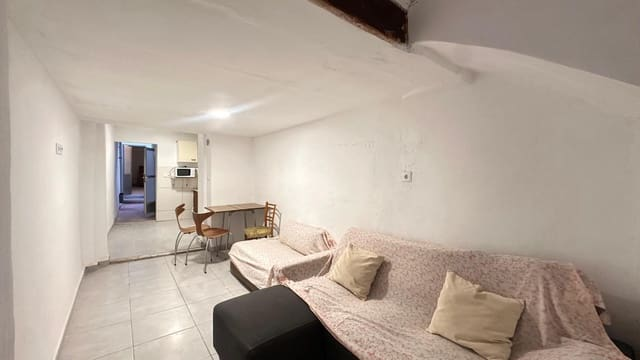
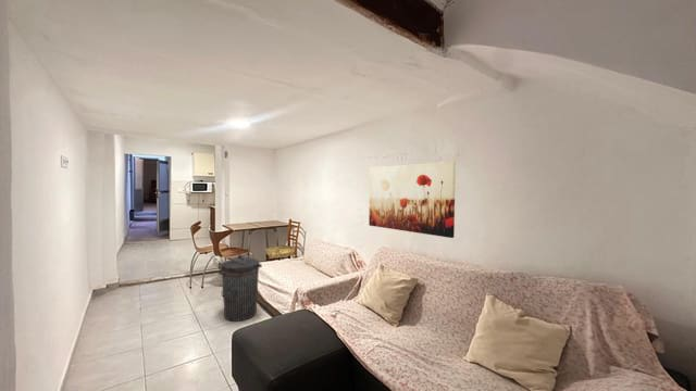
+ wall art [368,161,457,239]
+ trash can [216,253,263,323]
